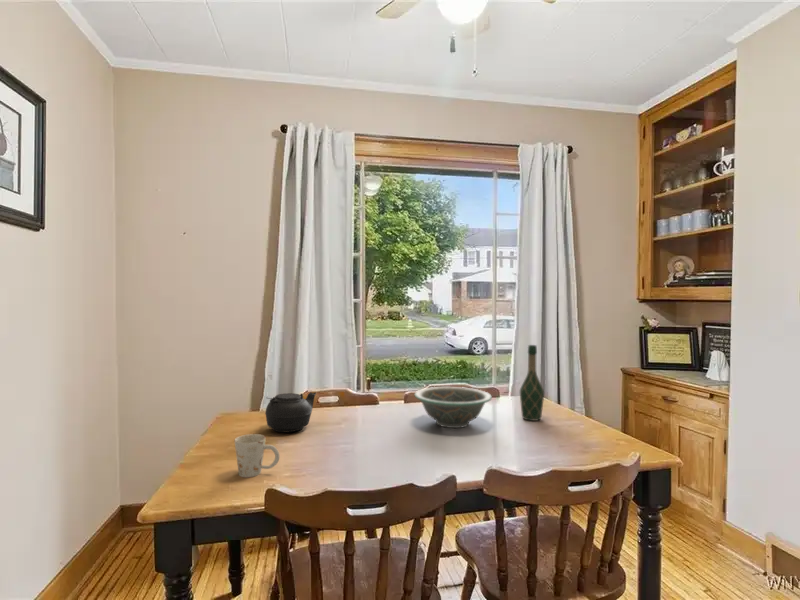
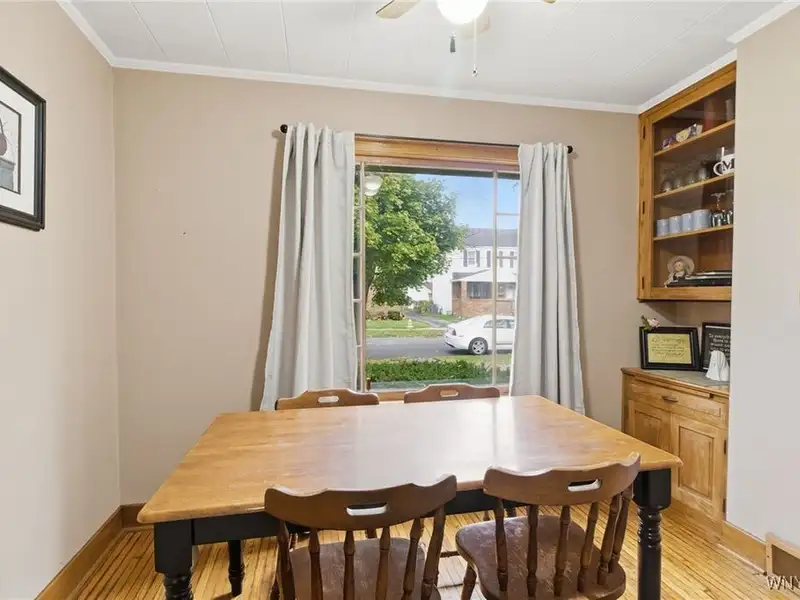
- mug [234,433,281,478]
- decorative bowl [413,386,493,429]
- teapot [264,391,317,433]
- wine bottle [519,344,545,422]
